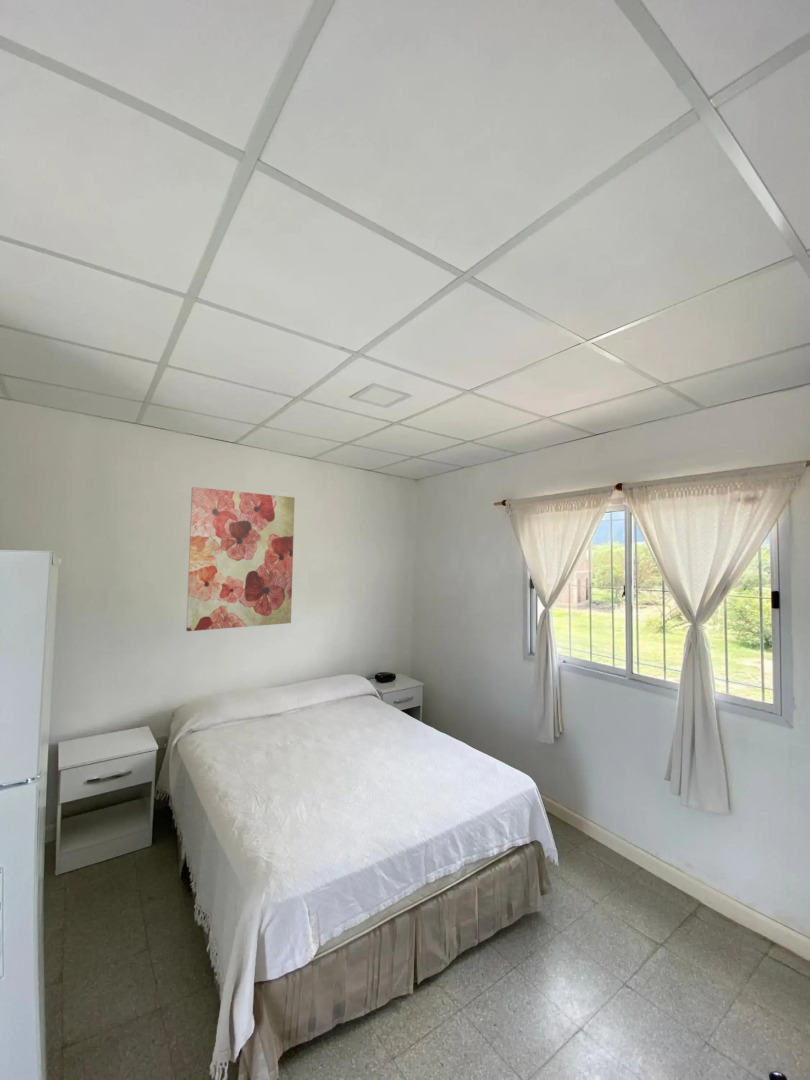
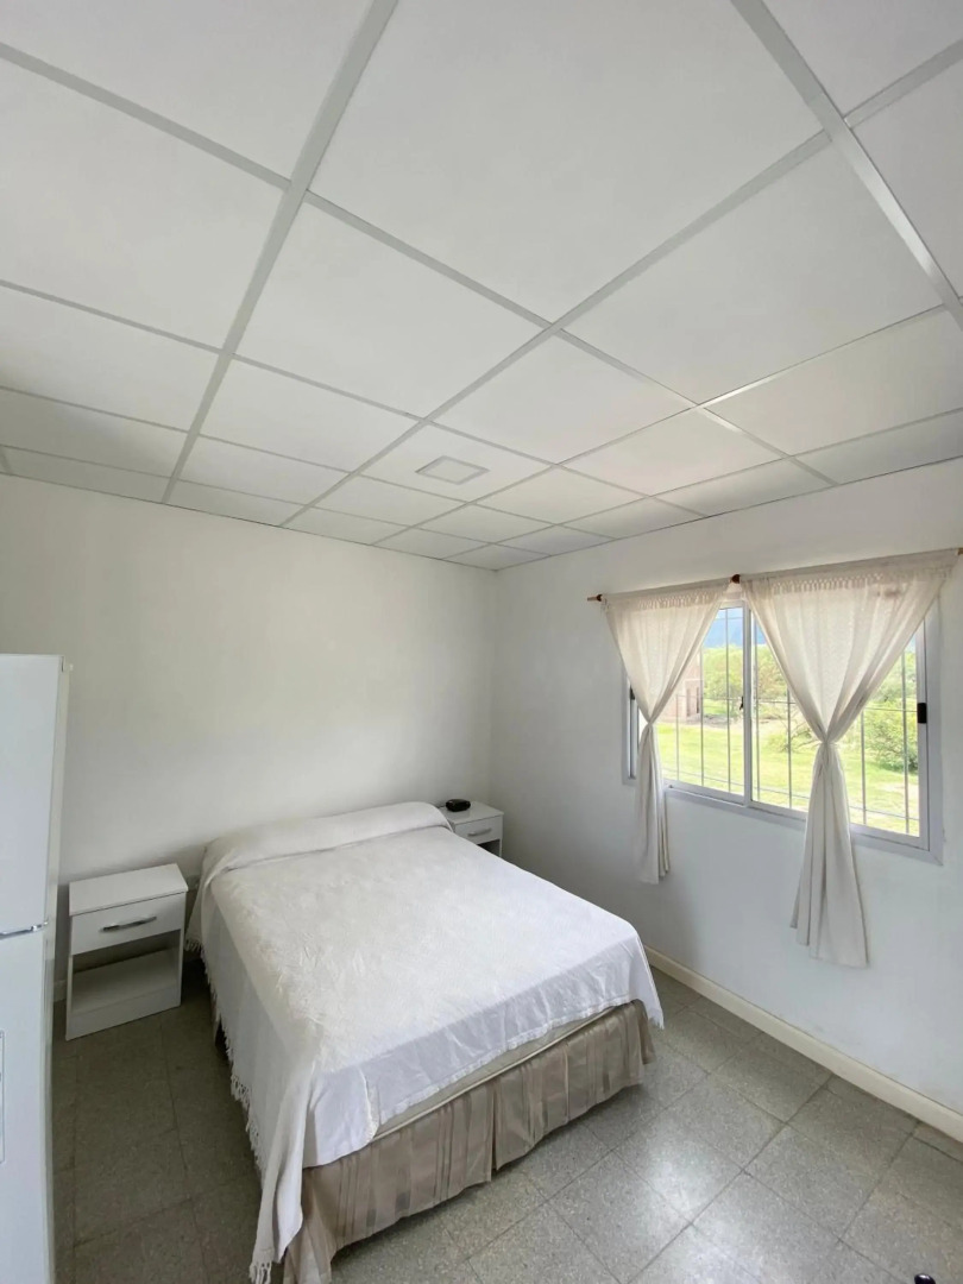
- wall art [185,486,296,632]
